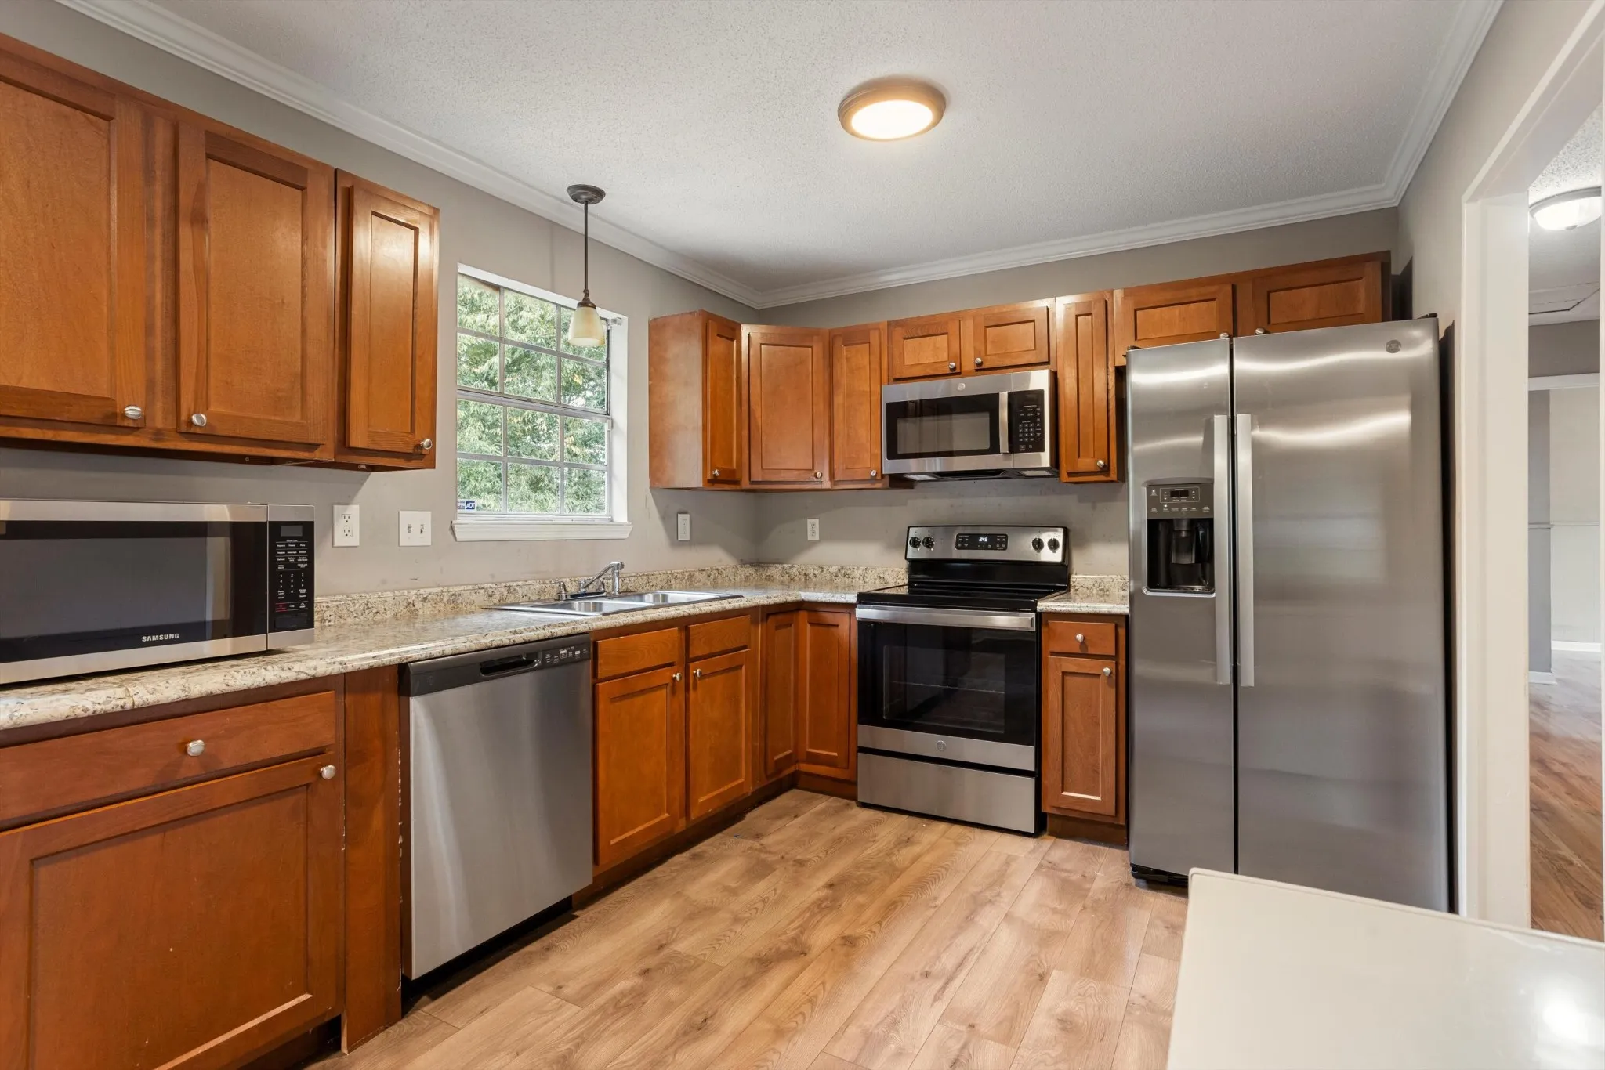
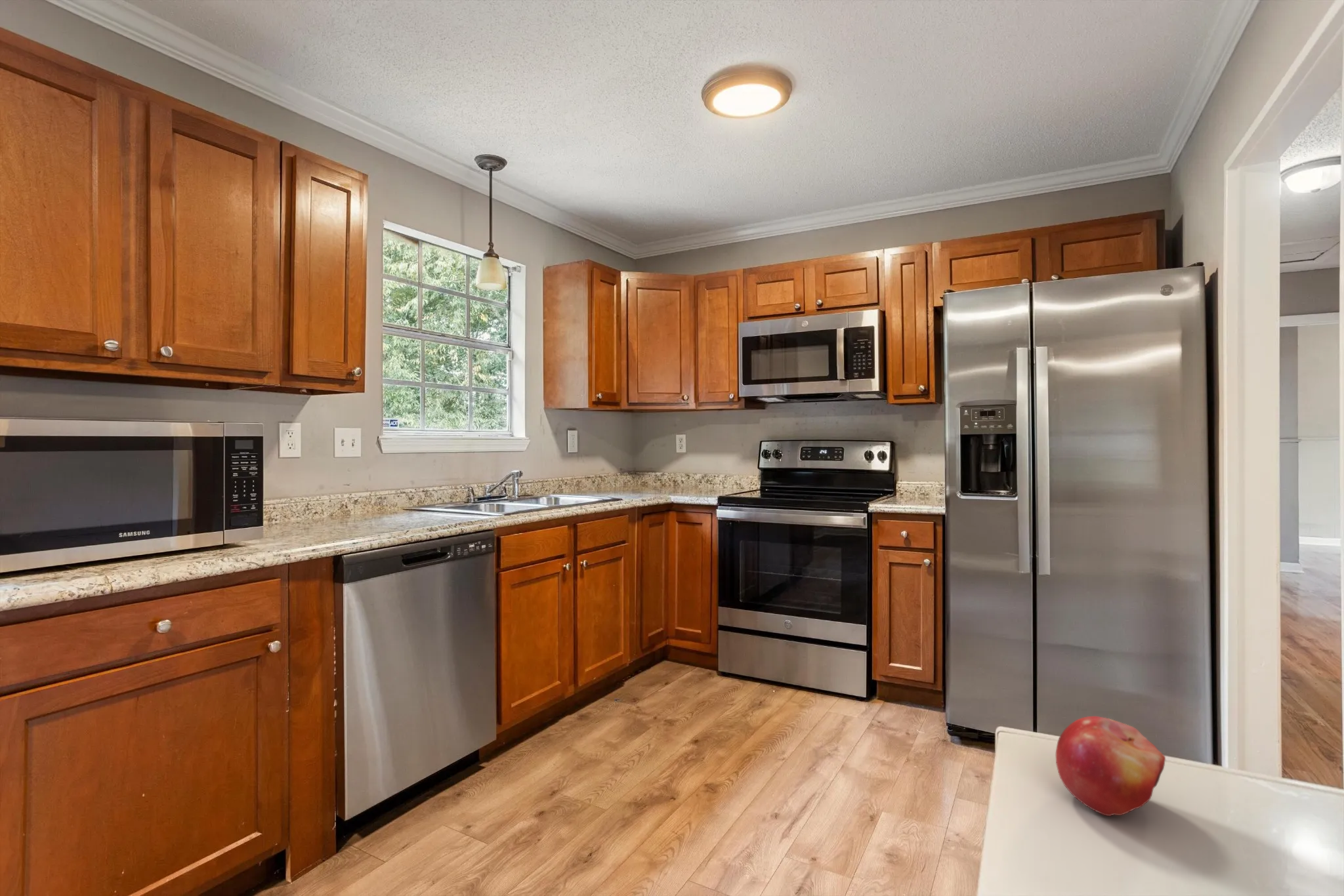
+ fruit [1055,716,1166,817]
